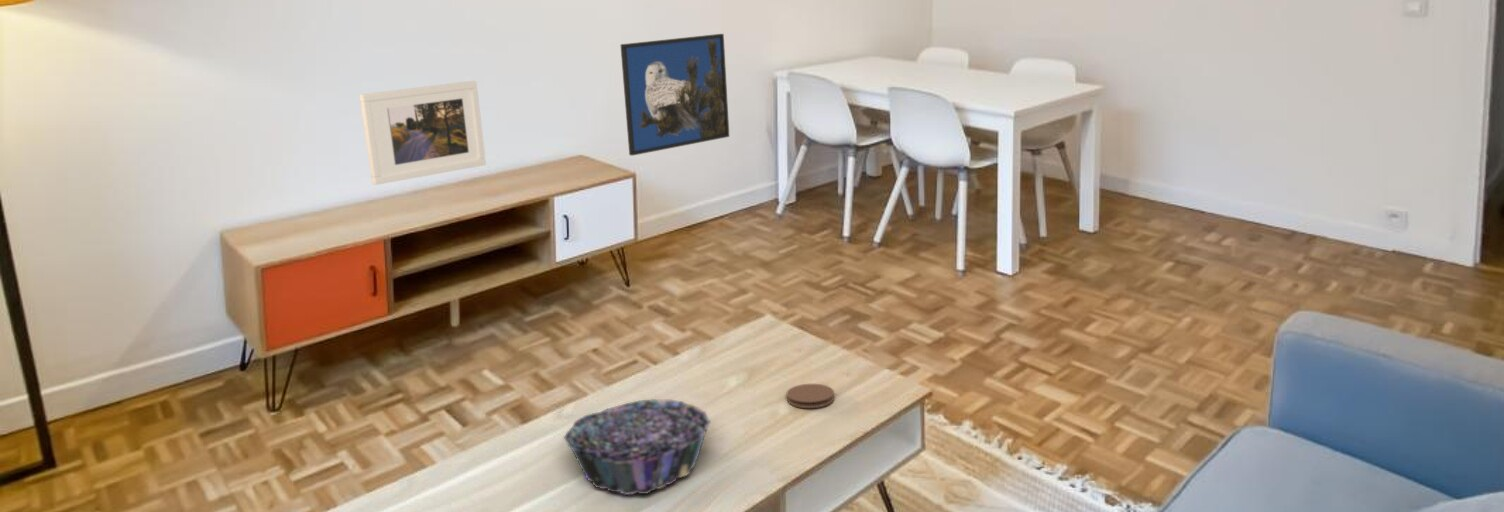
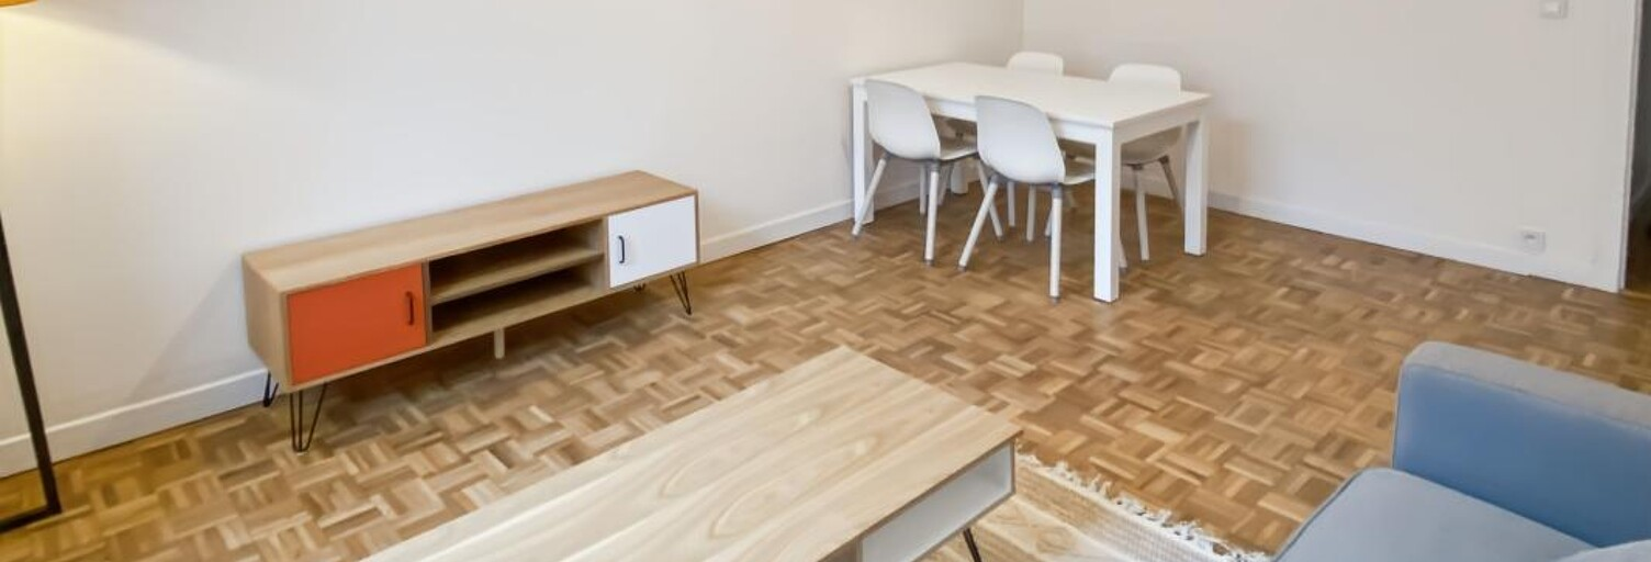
- coaster [786,383,835,409]
- decorative bowl [563,398,711,496]
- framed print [620,33,730,157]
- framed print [359,80,487,186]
